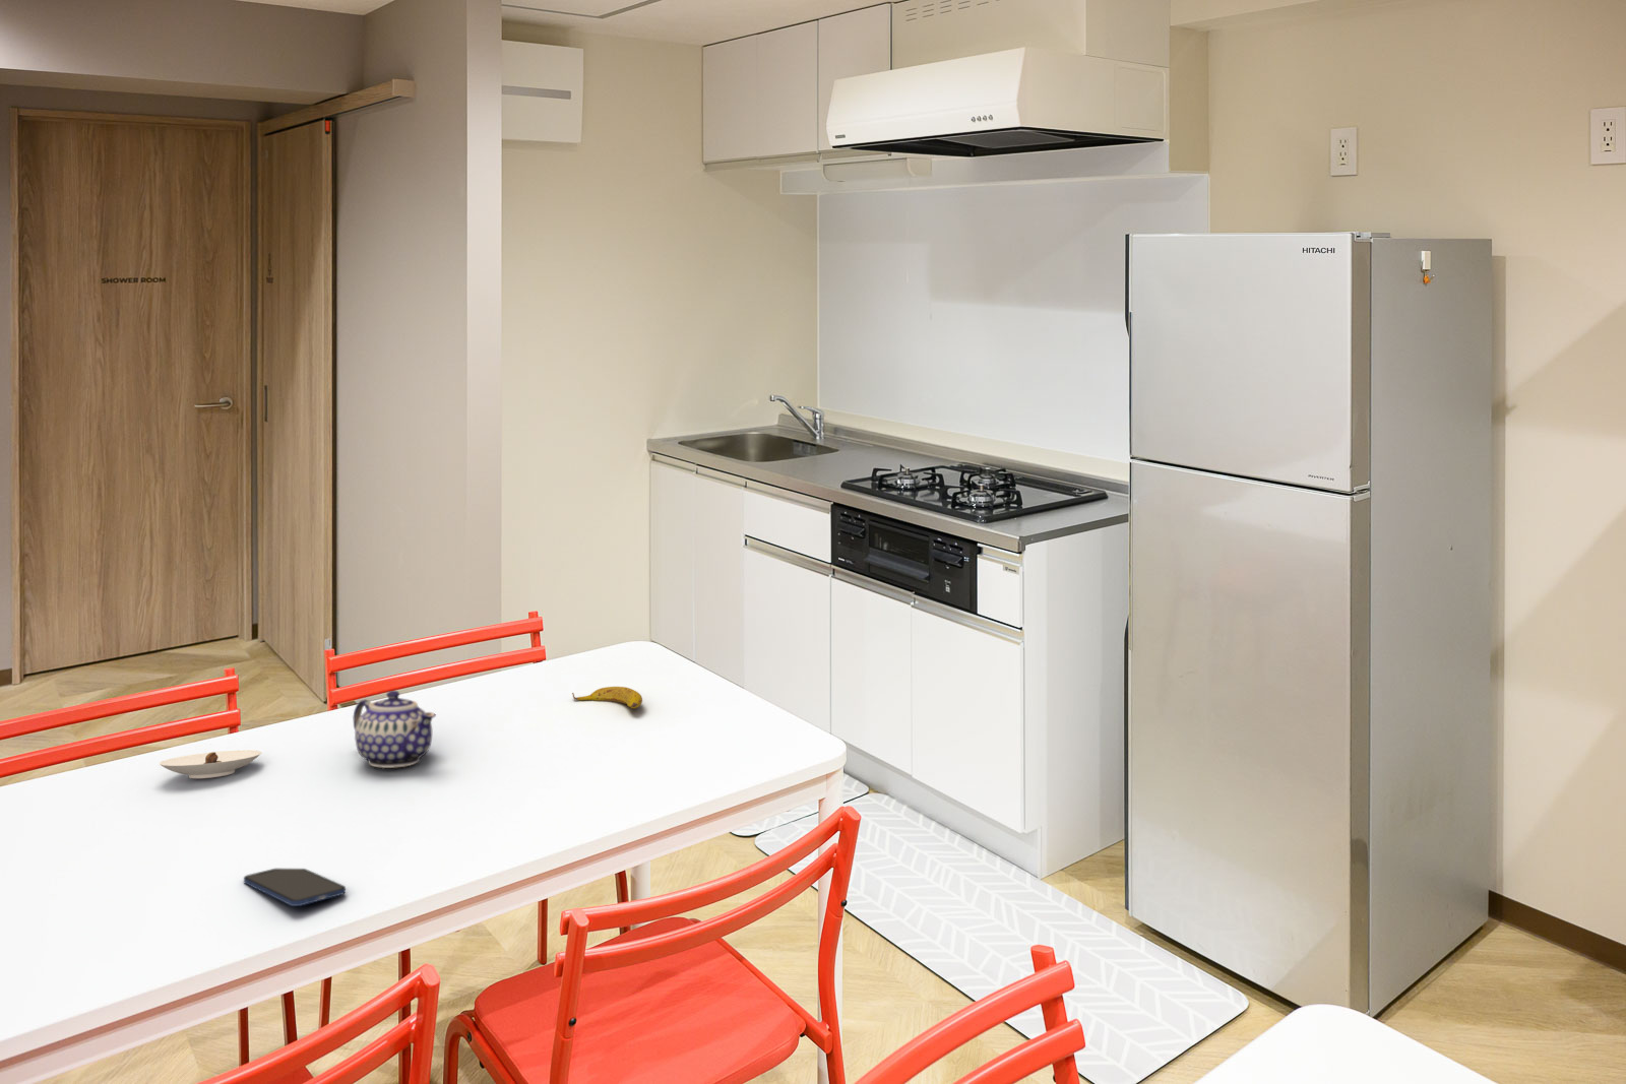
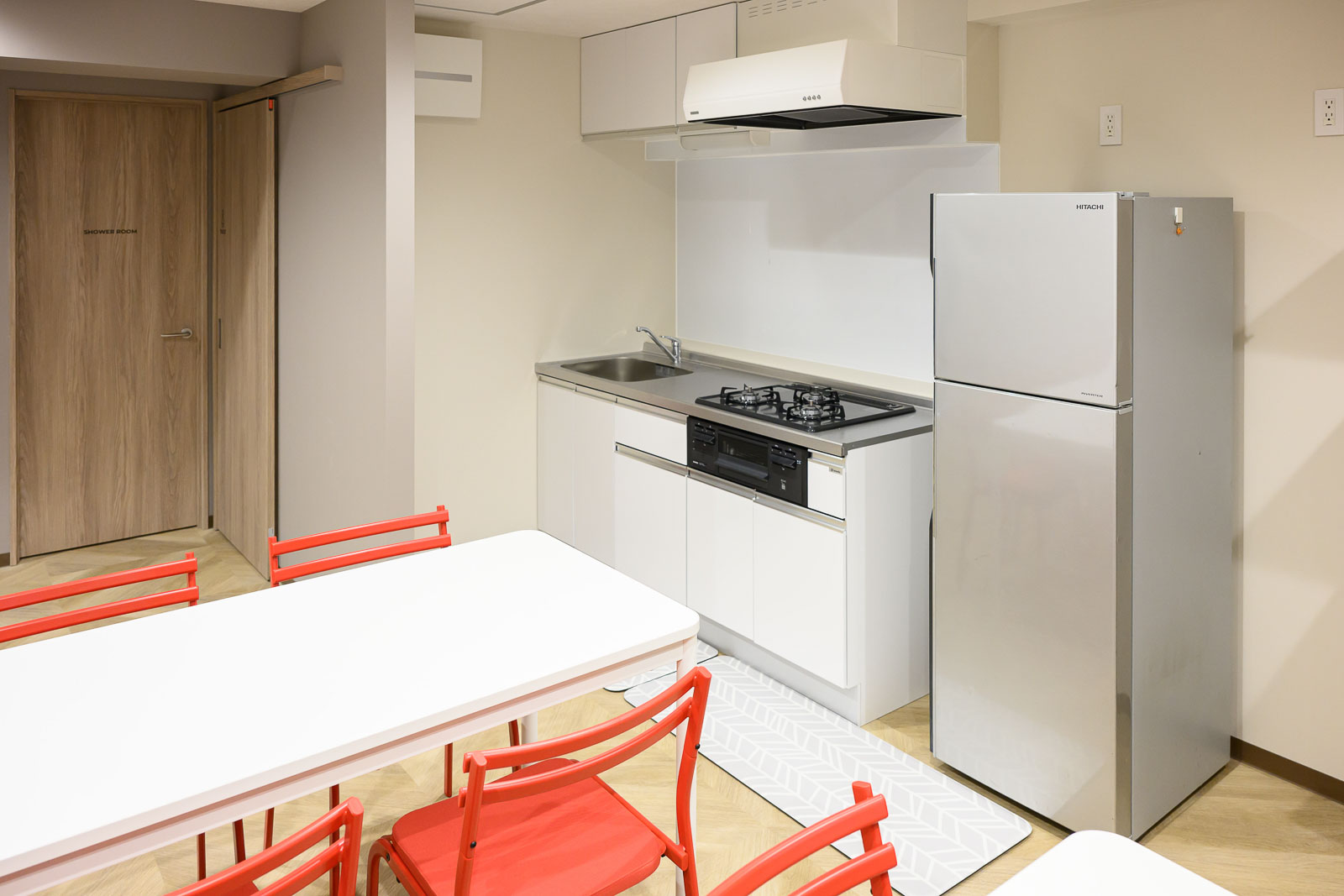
- smartphone [243,867,346,907]
- banana [571,686,644,709]
- teapot [352,690,437,769]
- saucer [158,749,264,779]
